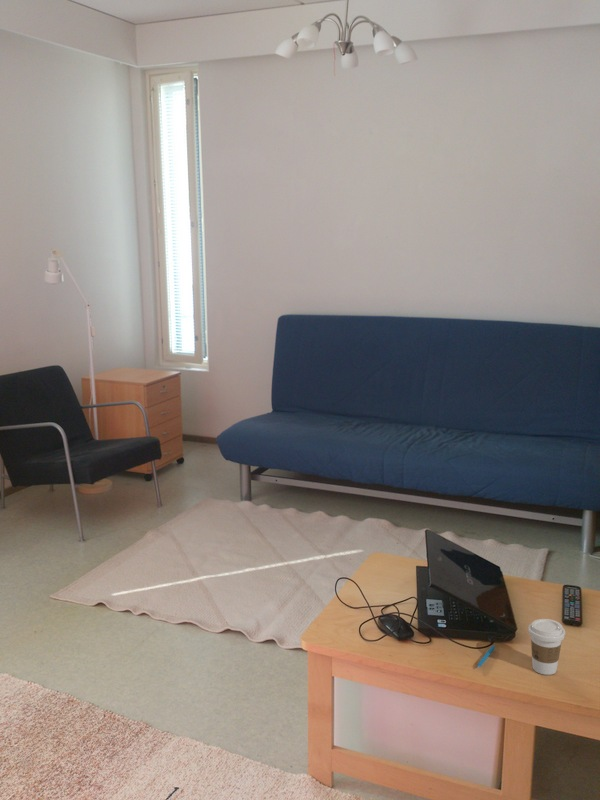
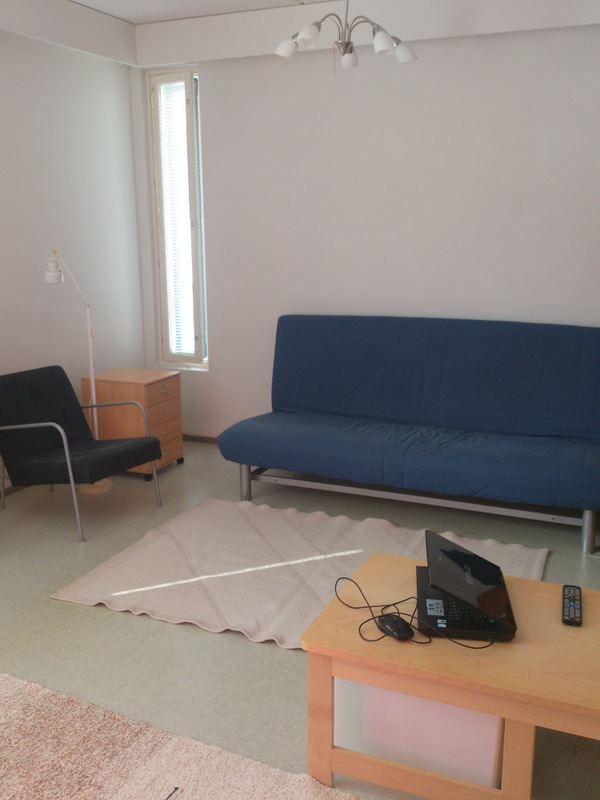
- pen [476,644,496,669]
- coffee cup [527,618,566,676]
